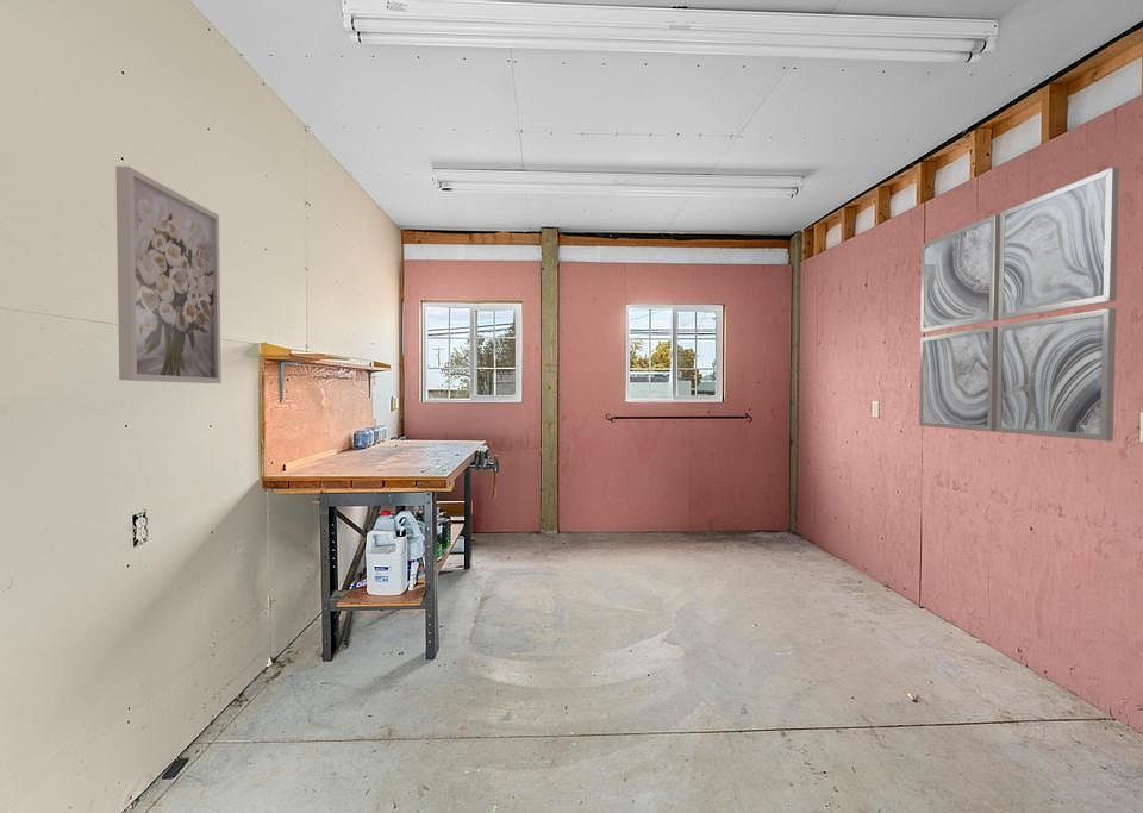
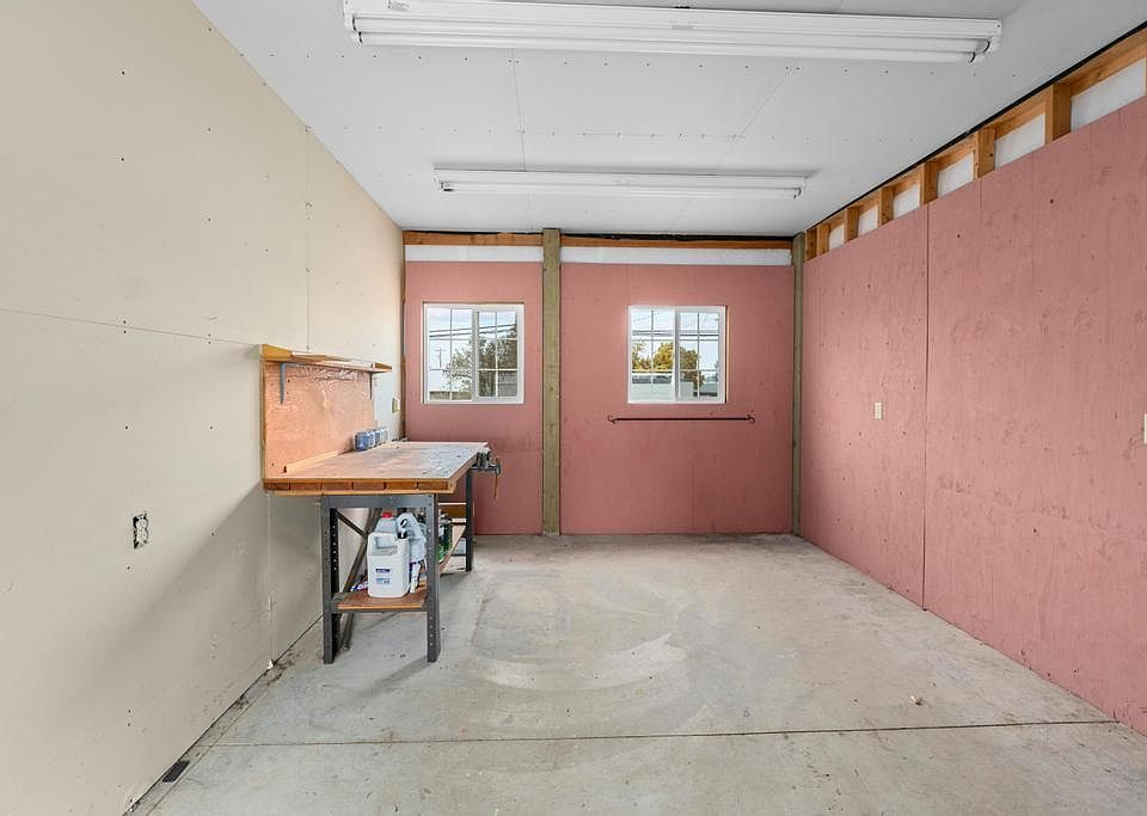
- wall art [918,165,1120,443]
- wall art [114,165,223,384]
